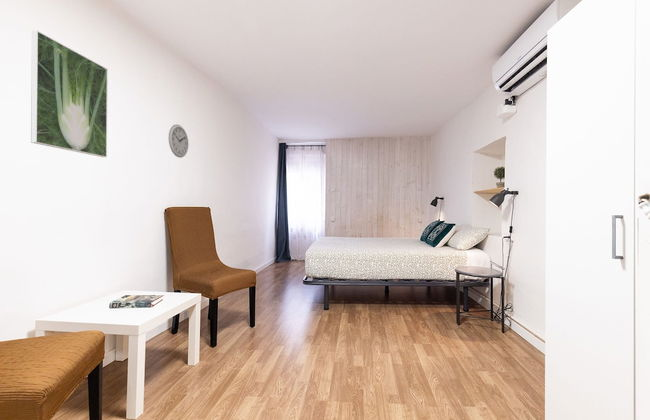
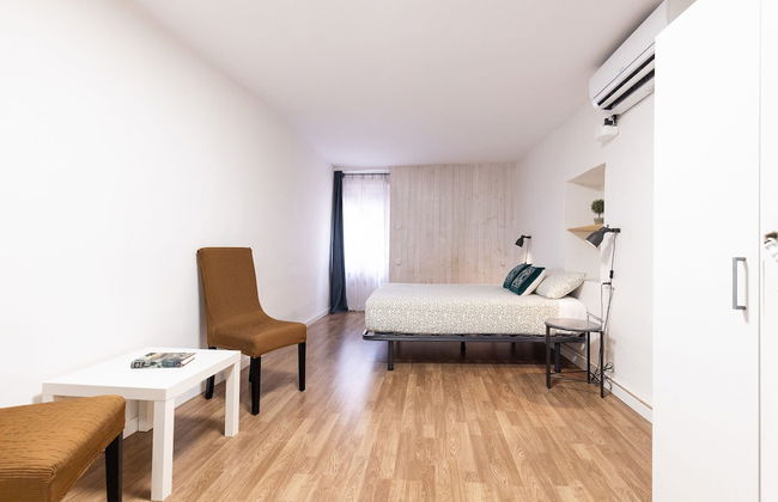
- wall clock [167,123,190,159]
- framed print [30,30,109,158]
